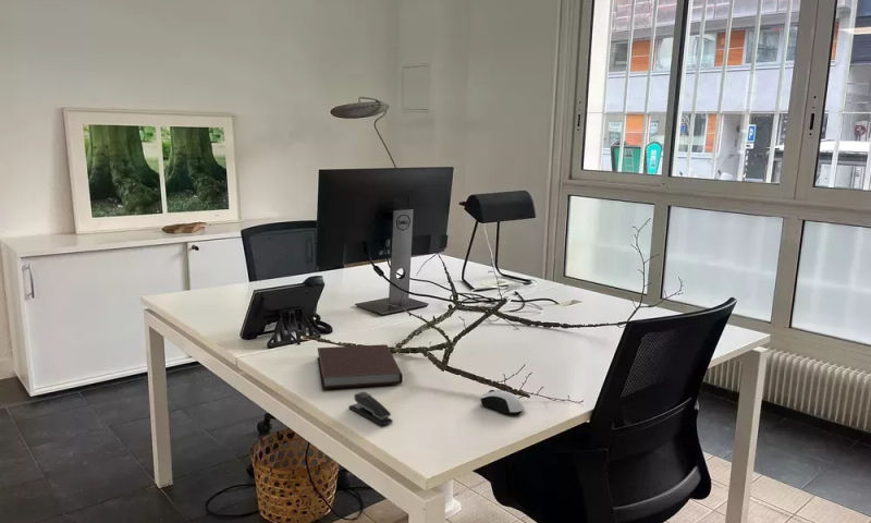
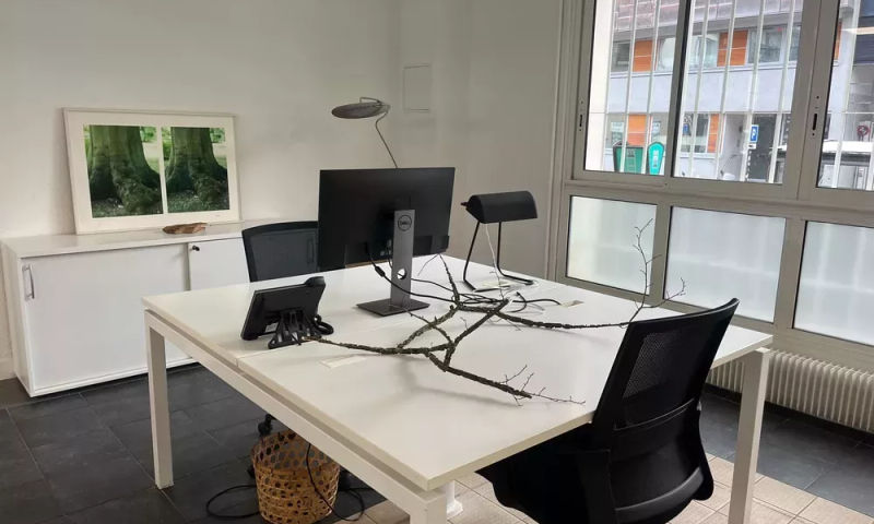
- stapler [347,391,394,426]
- computer mouse [479,389,526,415]
- notebook [317,343,404,390]
